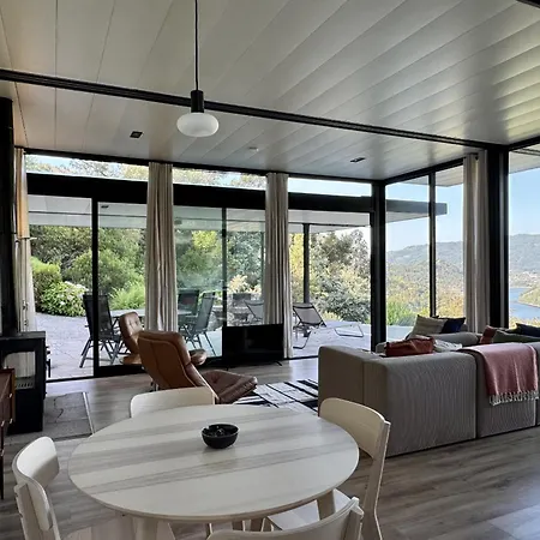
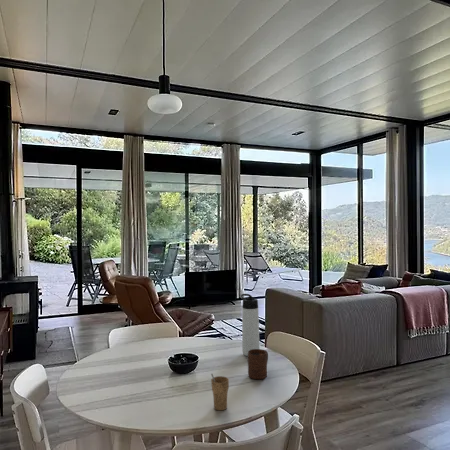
+ cup [210,373,230,411]
+ thermos bottle [240,293,261,357]
+ cup [247,348,269,380]
